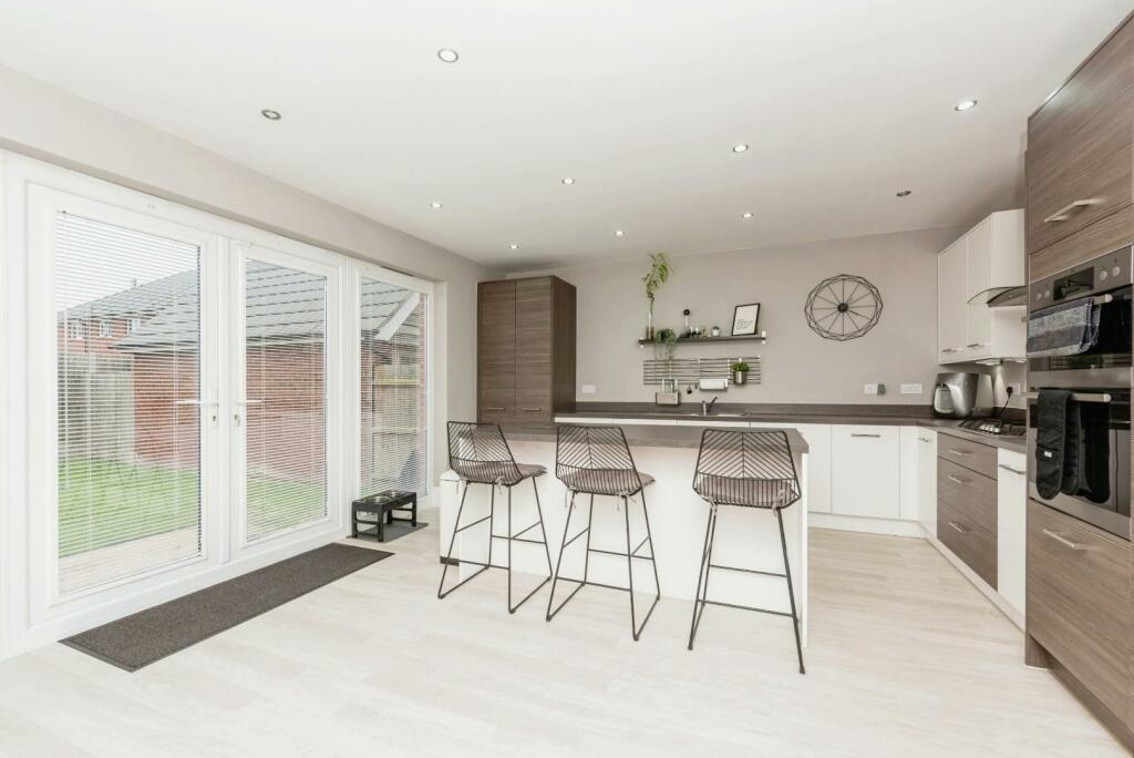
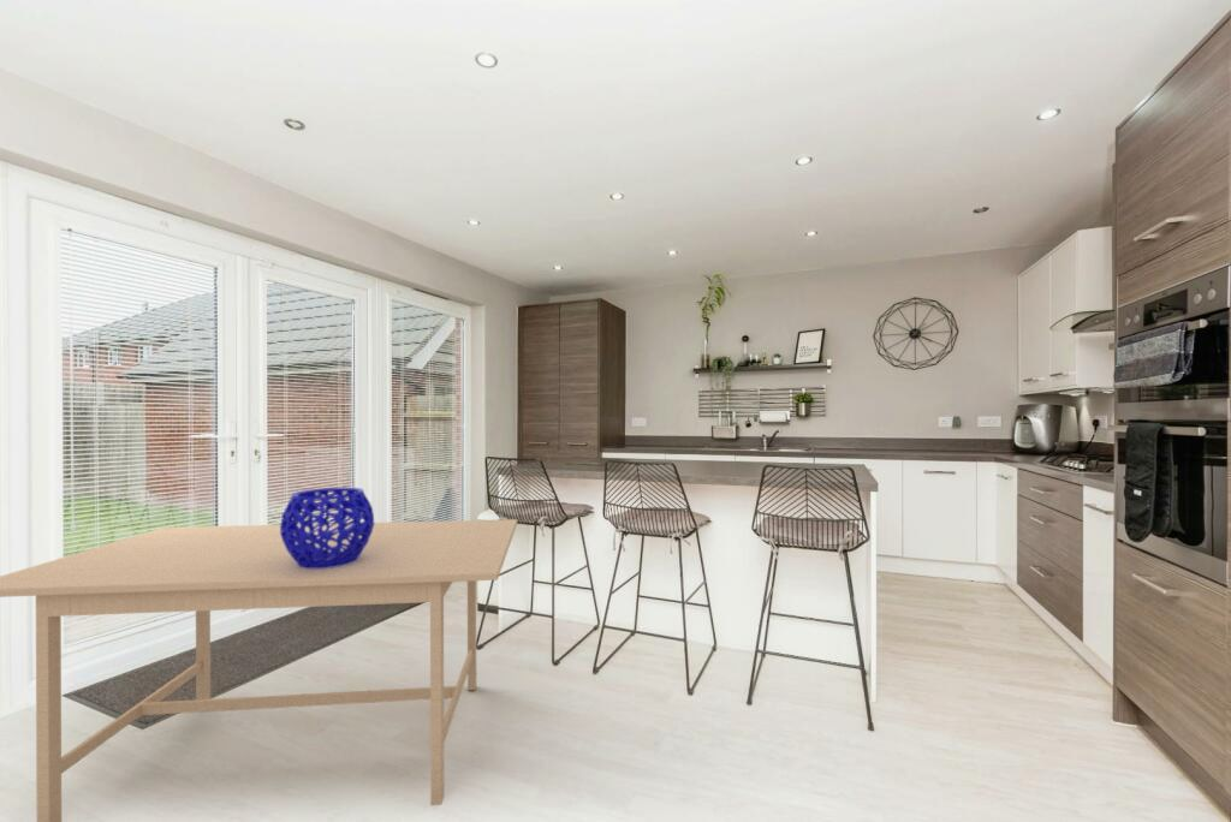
+ dining table [0,518,518,822]
+ decorative bowl [280,487,375,568]
